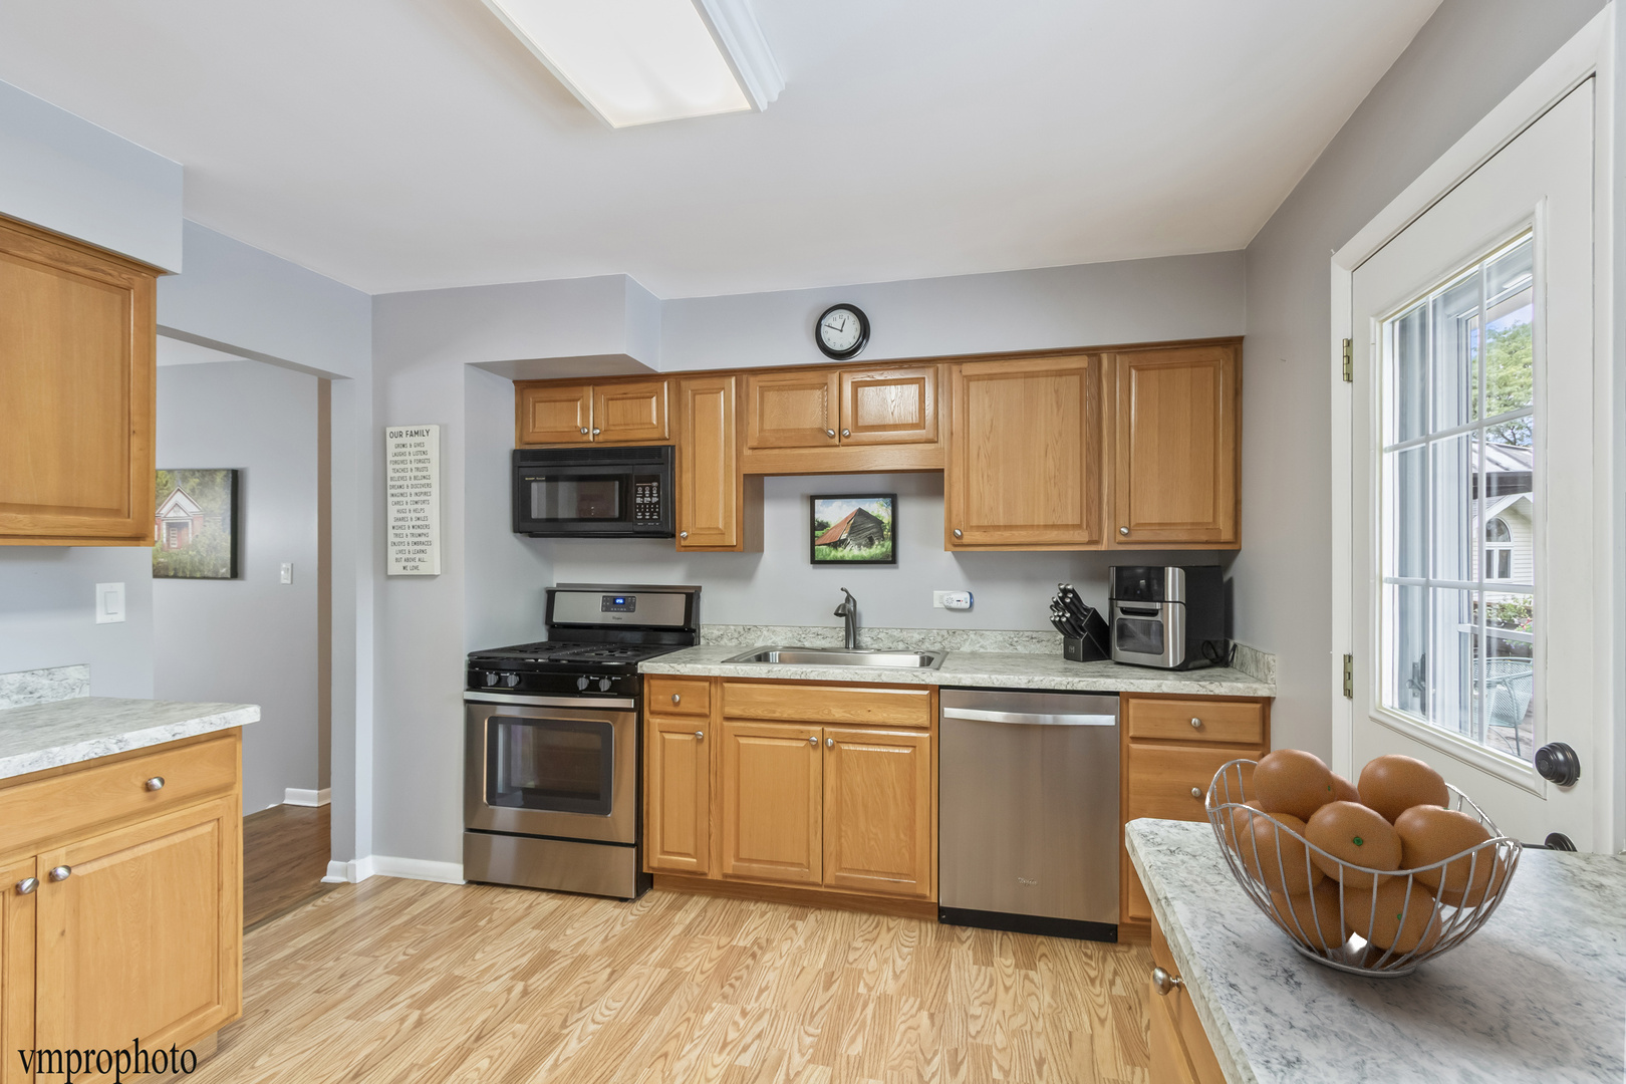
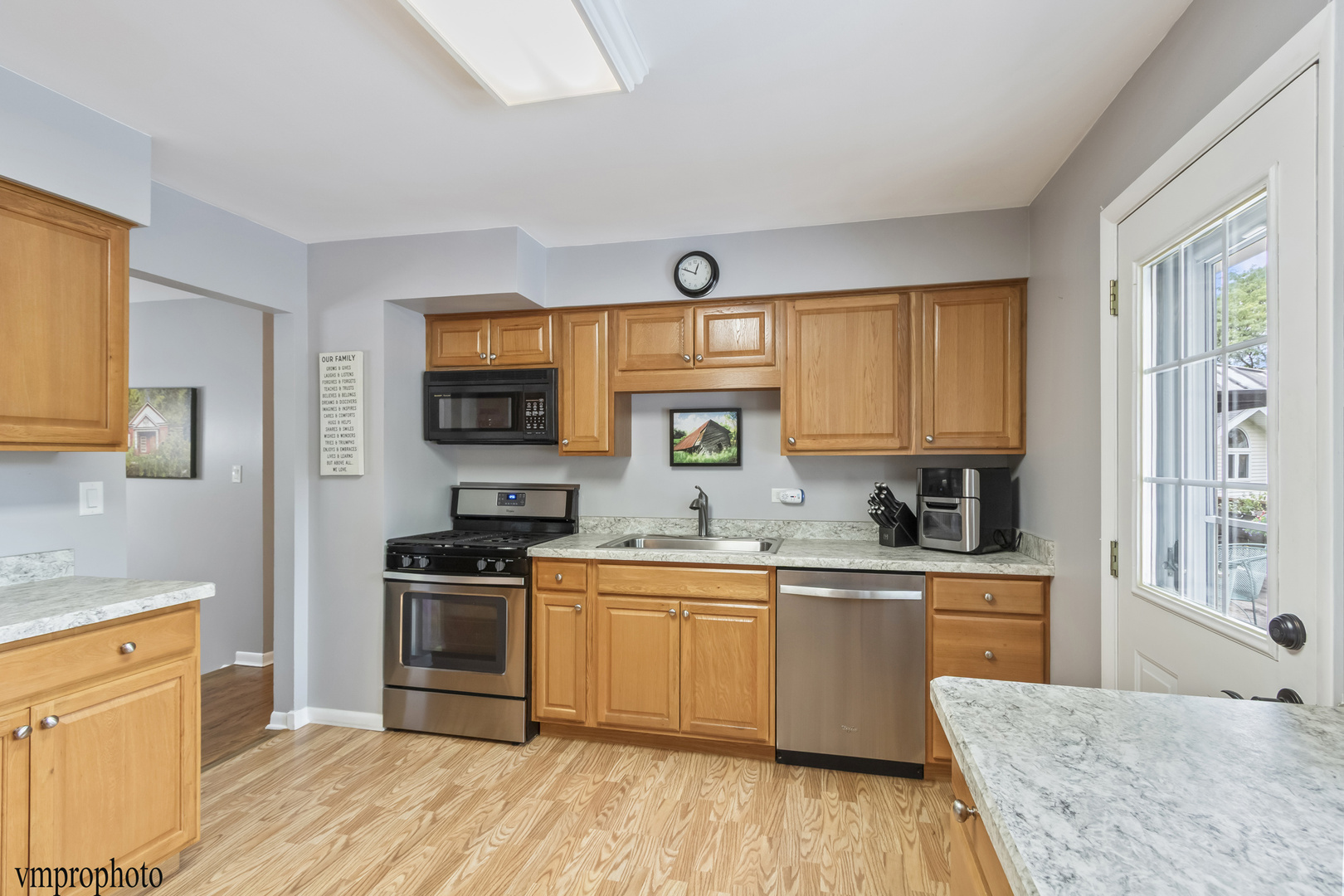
- fruit basket [1205,748,1523,979]
